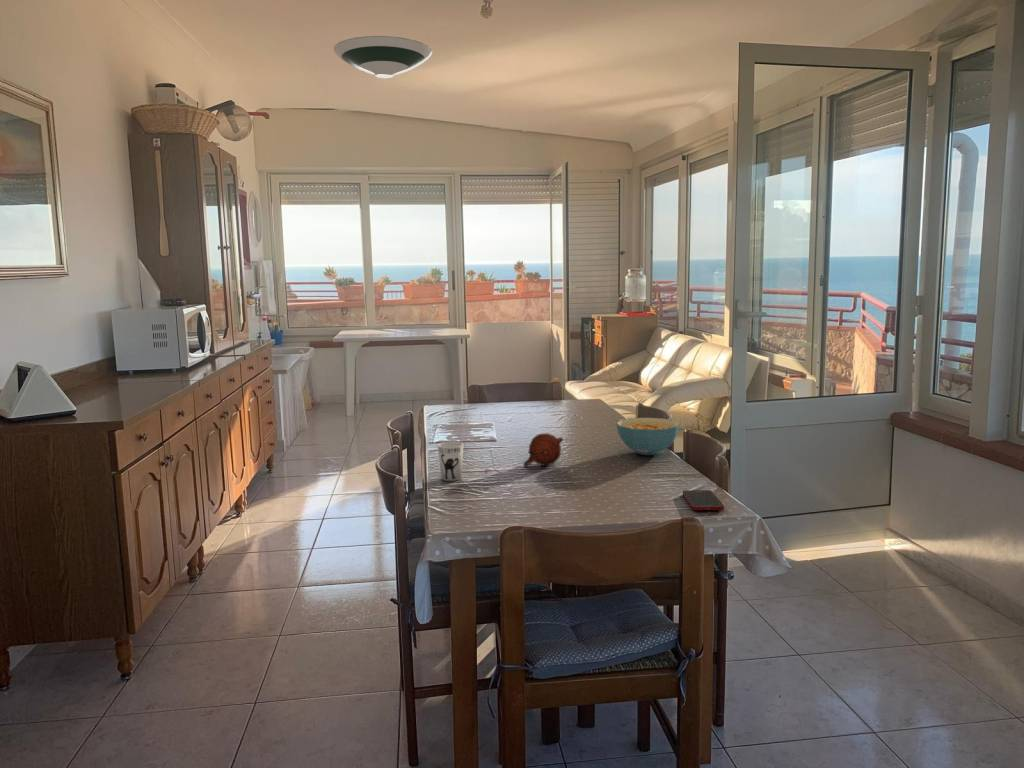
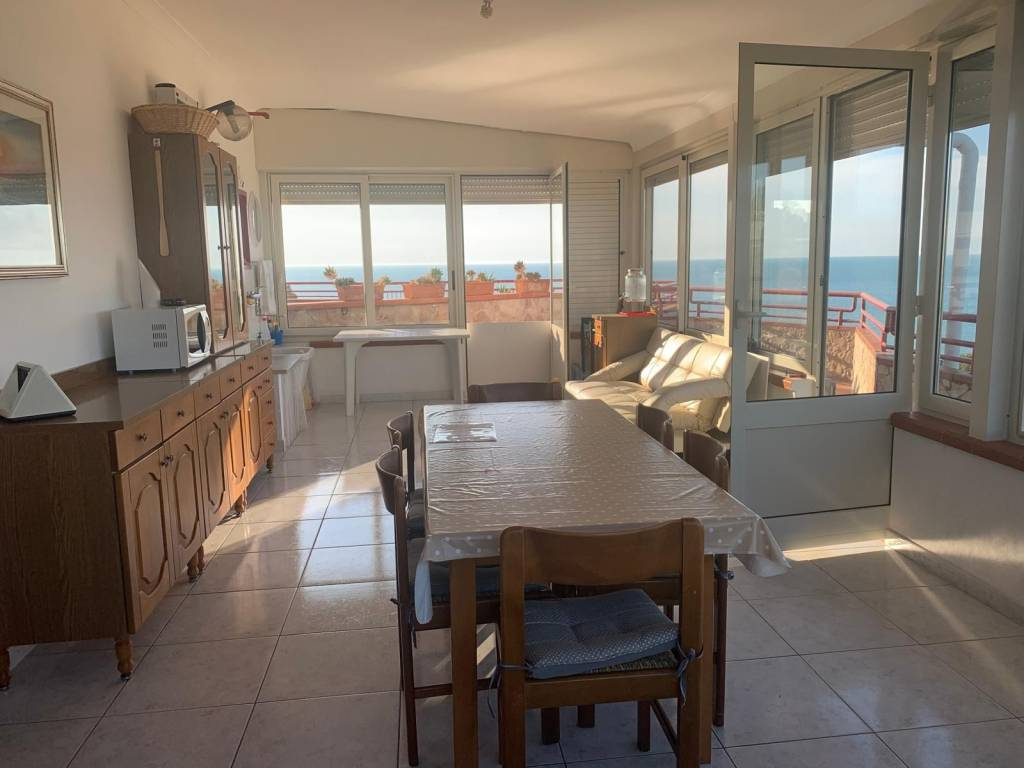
- cell phone [682,489,725,511]
- cereal bowl [615,417,680,456]
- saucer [333,35,433,79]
- teapot [523,432,564,467]
- cup [437,441,464,482]
